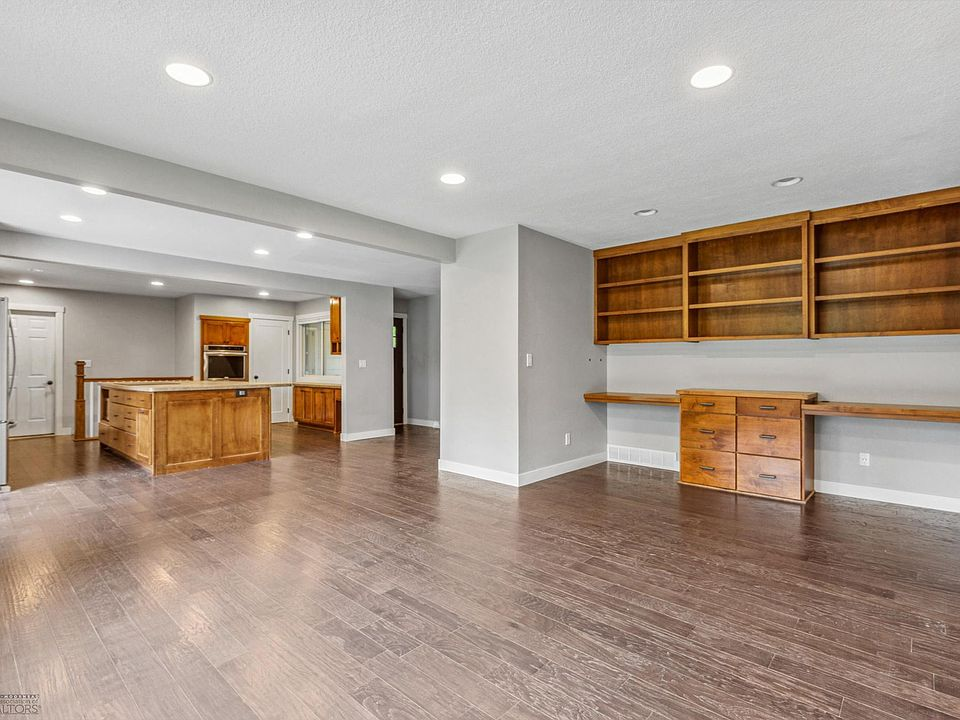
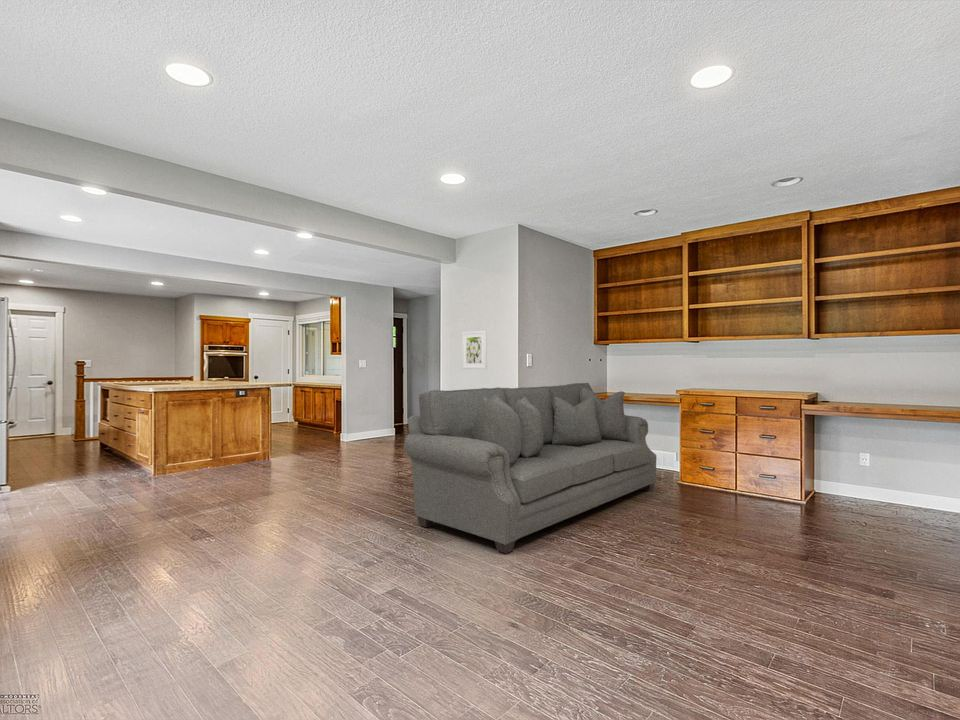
+ sofa [403,382,658,554]
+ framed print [461,330,488,370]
